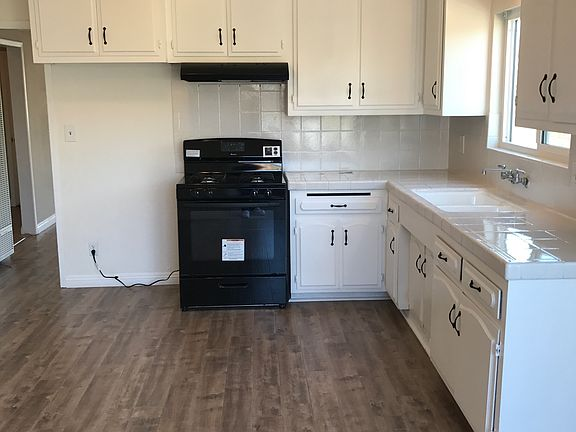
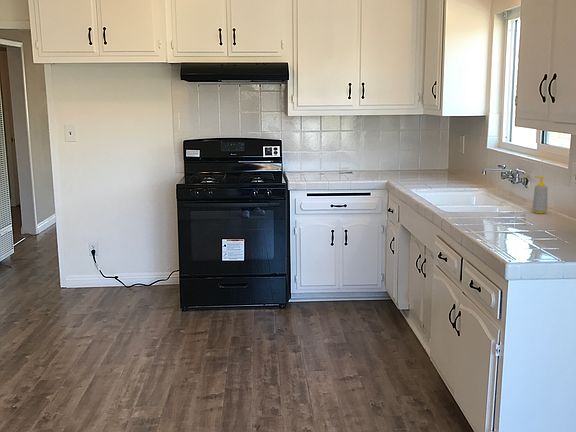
+ soap bottle [531,175,549,214]
